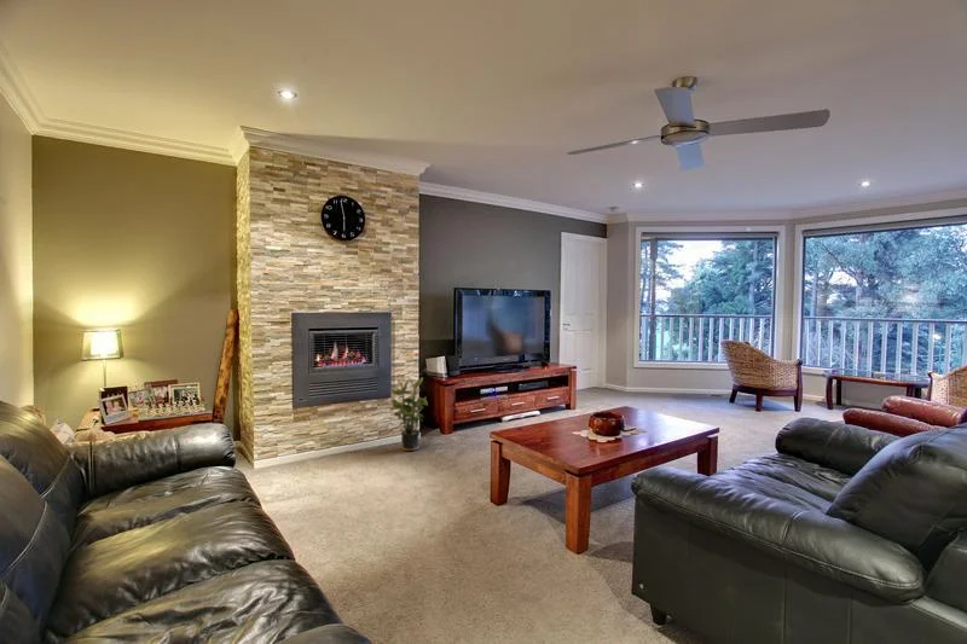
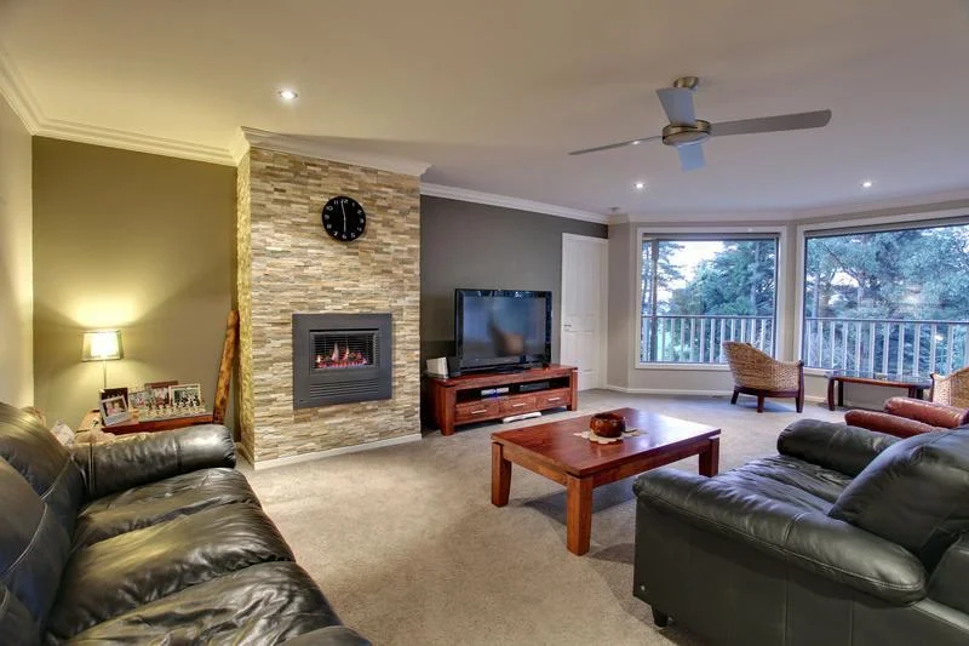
- potted plant [389,376,429,452]
